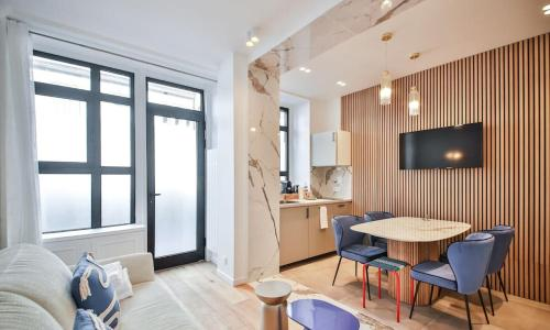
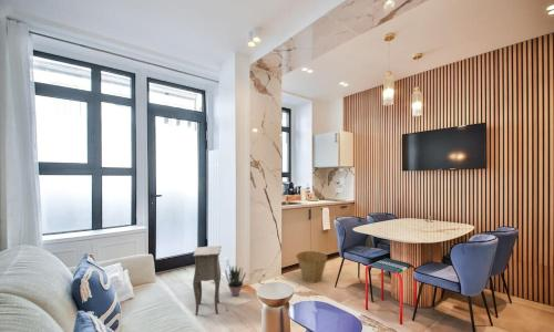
+ basket [295,250,328,283]
+ potted plant [224,264,247,298]
+ side table [192,245,229,317]
